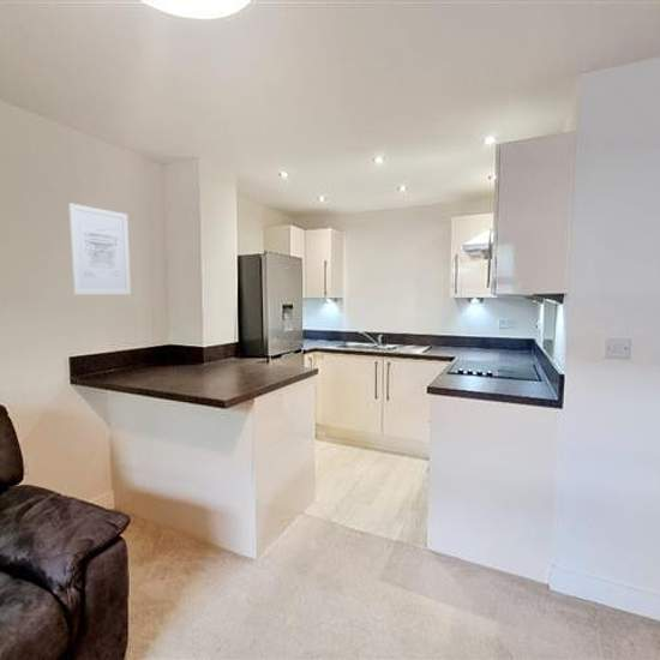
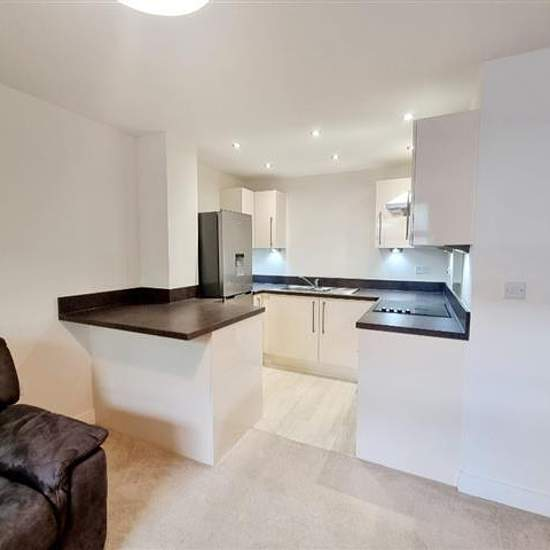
- wall art [67,202,132,295]
